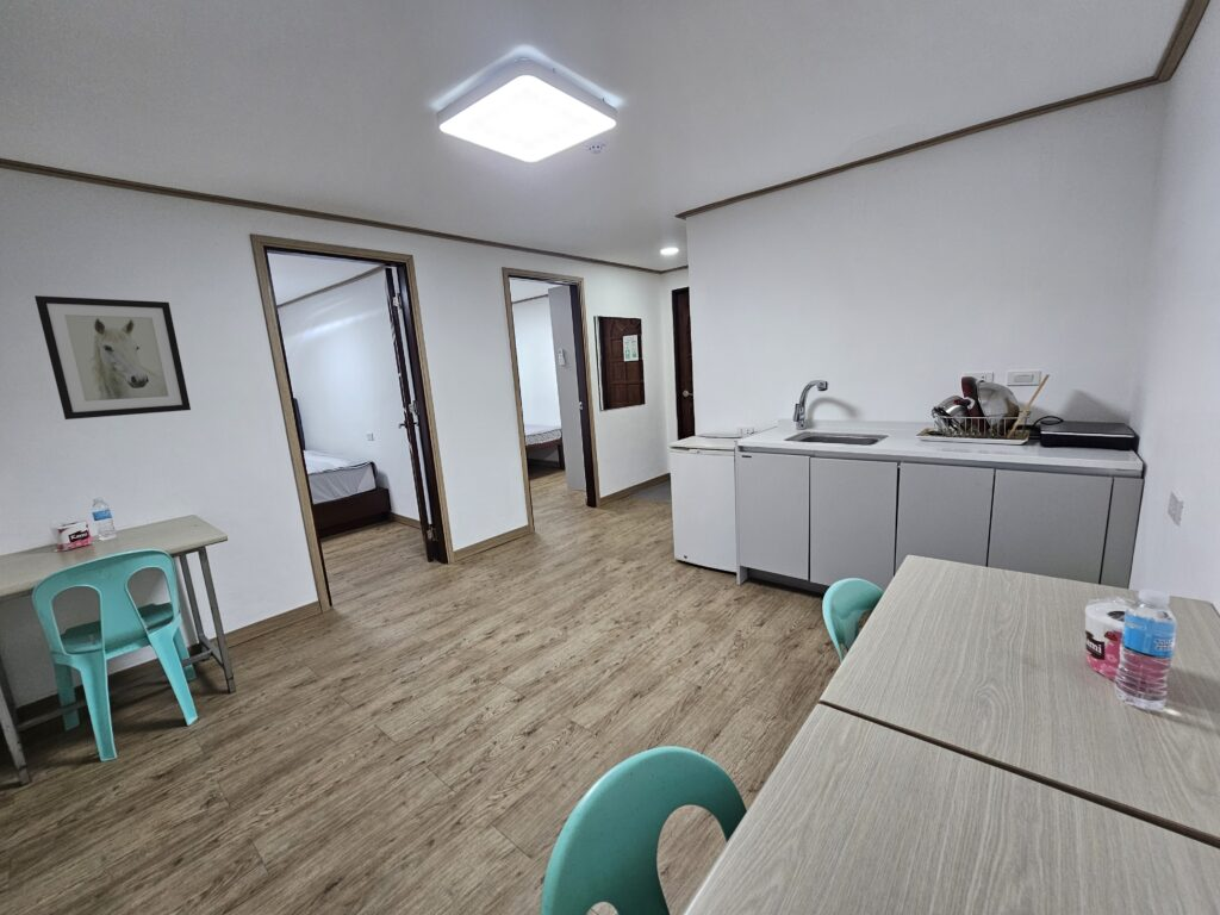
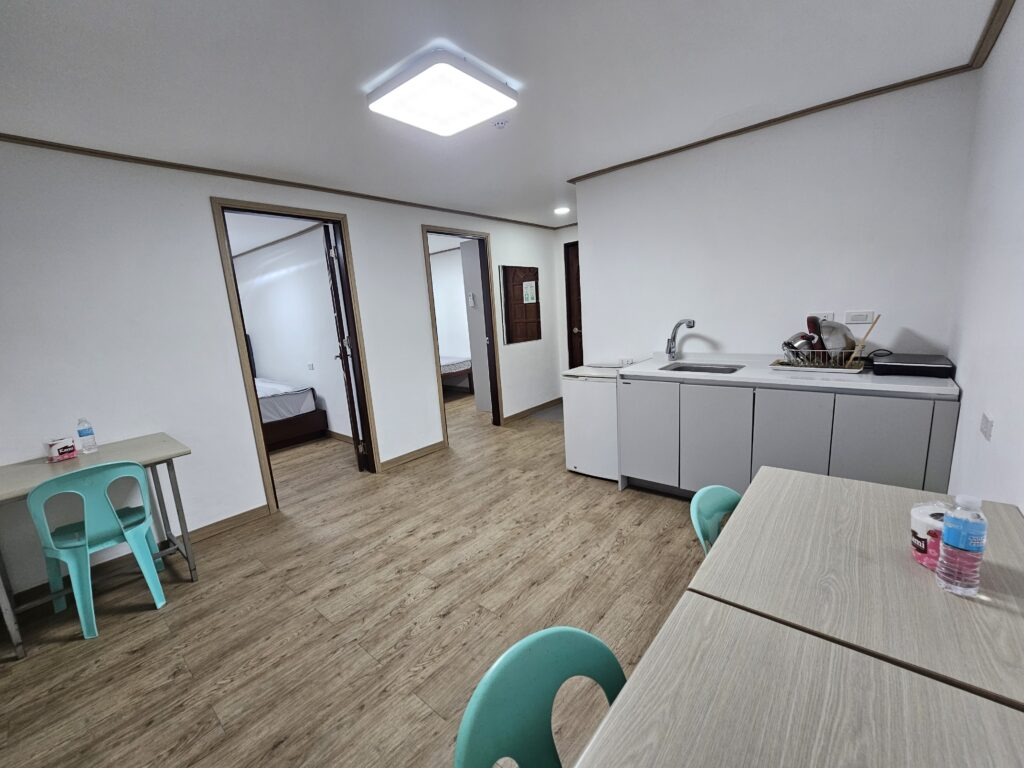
- wall art [33,294,192,421]
